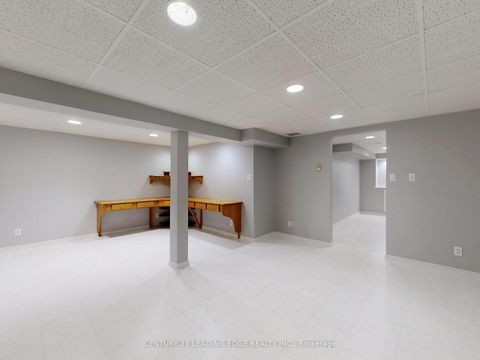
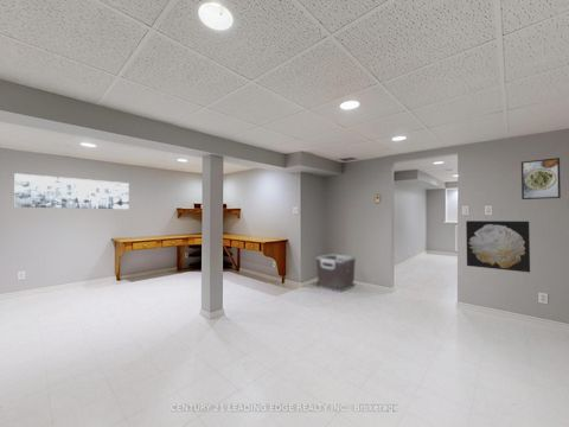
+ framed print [520,157,562,200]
+ clothes hamper [315,253,357,293]
+ wall art [13,172,130,210]
+ wall art [465,219,531,274]
